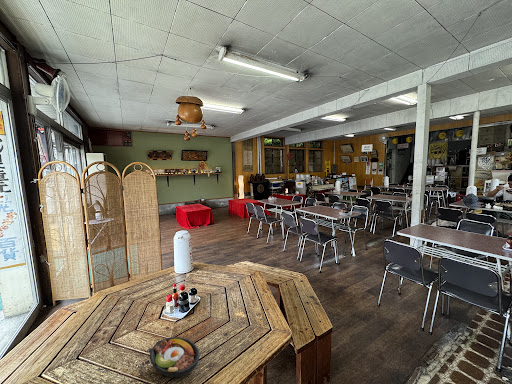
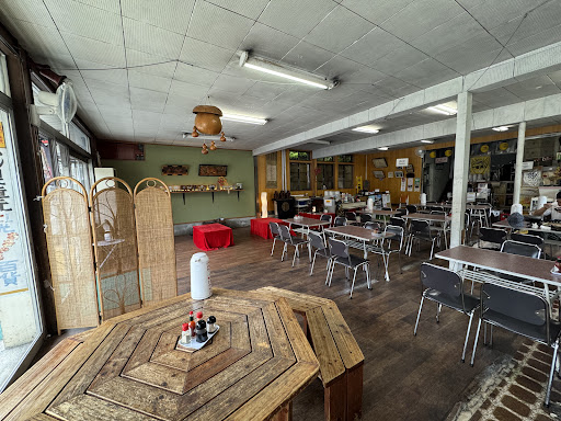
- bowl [149,336,201,378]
